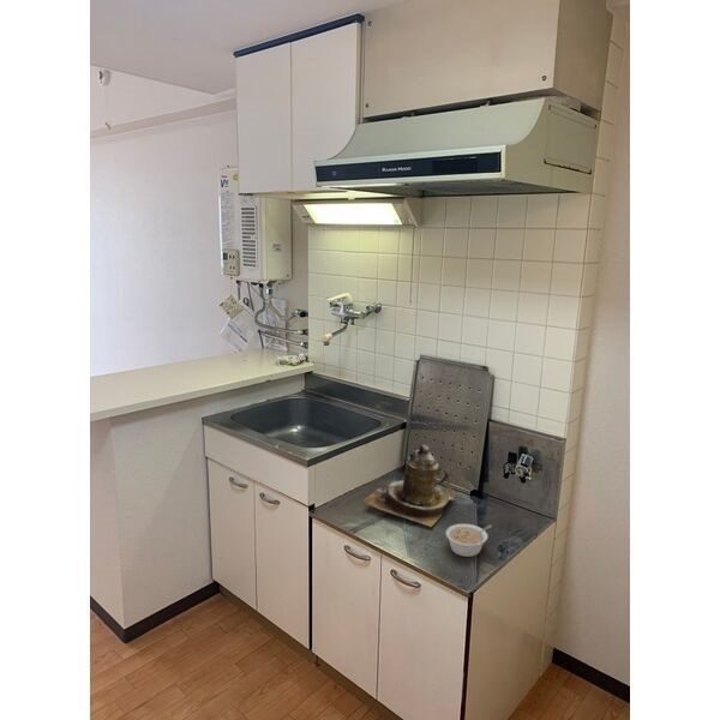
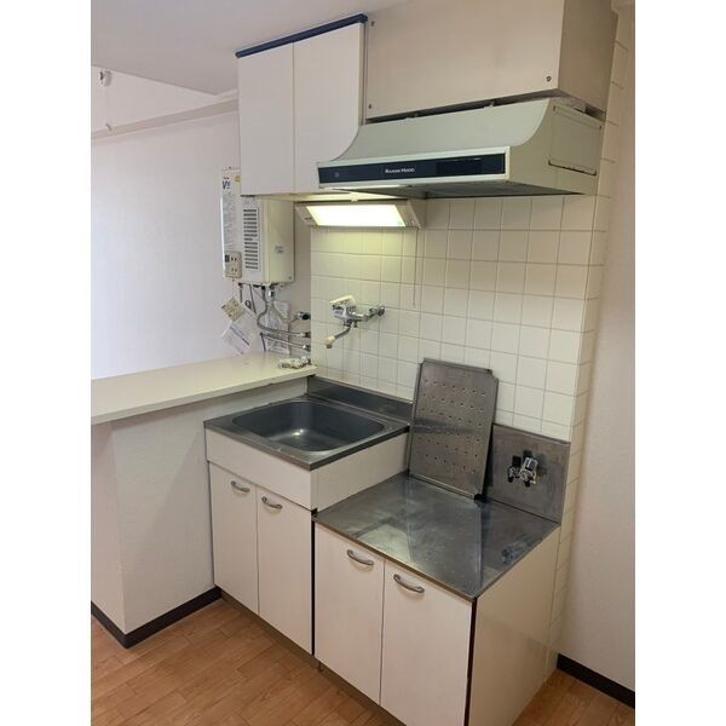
- legume [445,523,493,558]
- teapot [362,444,456,528]
